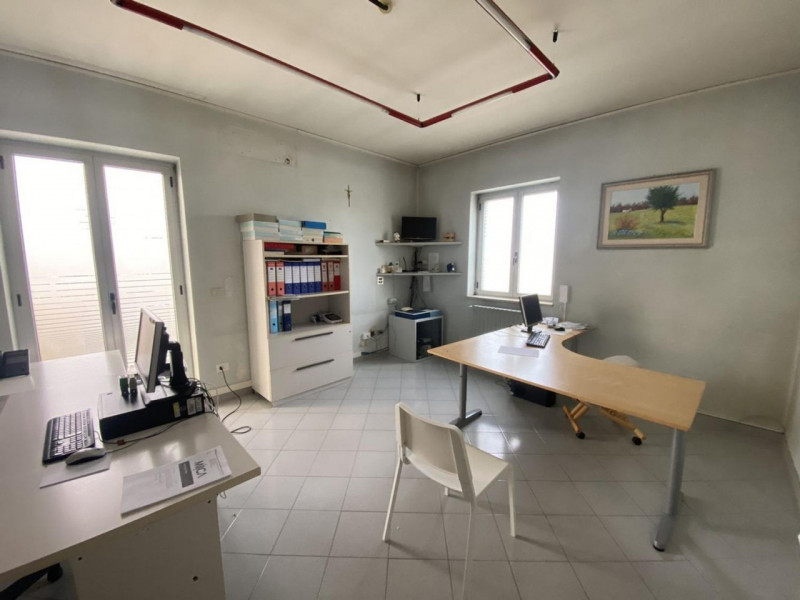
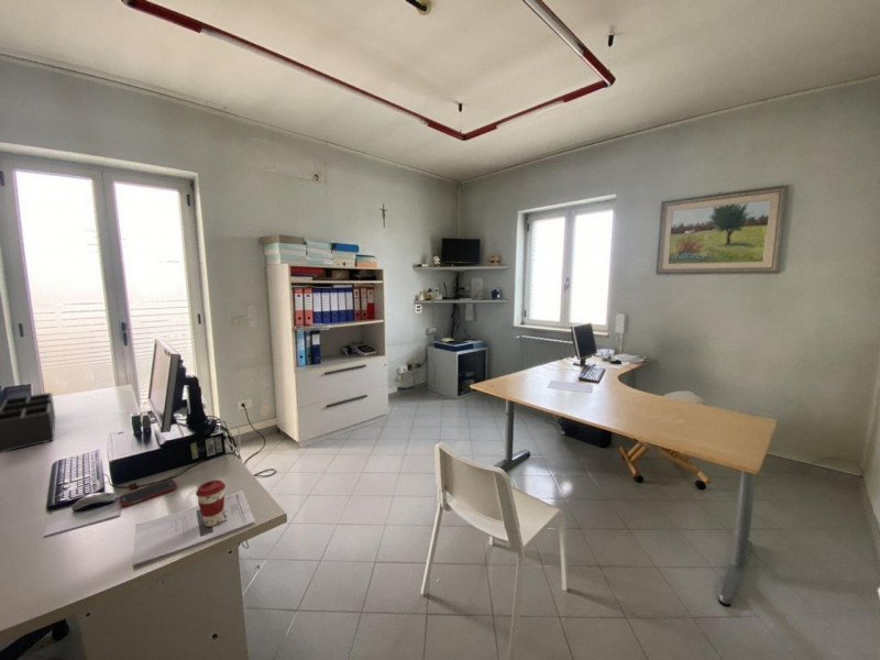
+ desk organizer [0,392,56,453]
+ cell phone [118,477,178,508]
+ coffee cup [195,479,227,528]
